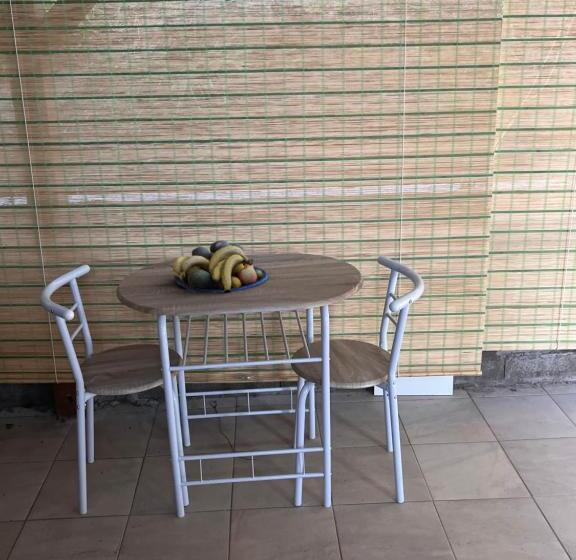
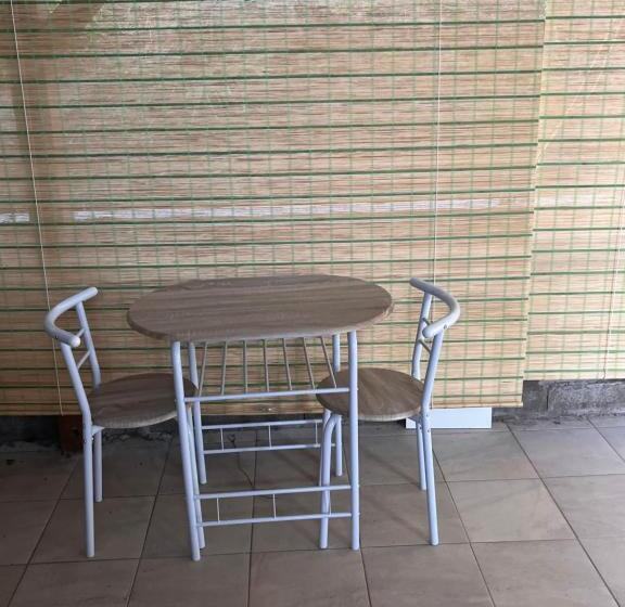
- fruit bowl [172,240,269,294]
